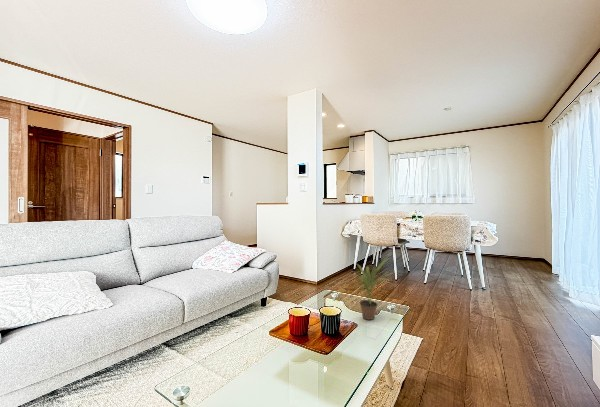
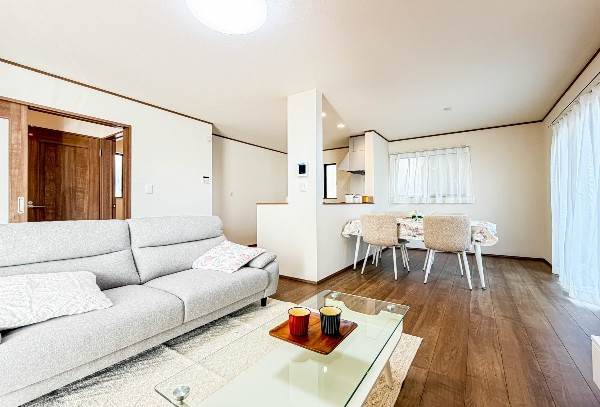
- potted plant [353,257,392,321]
